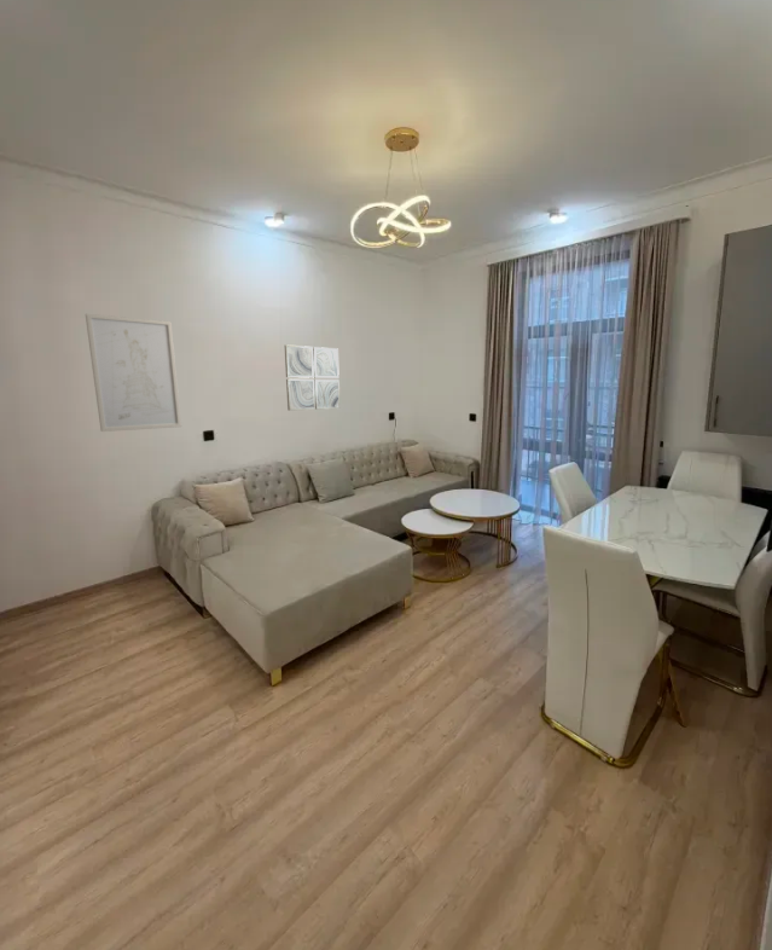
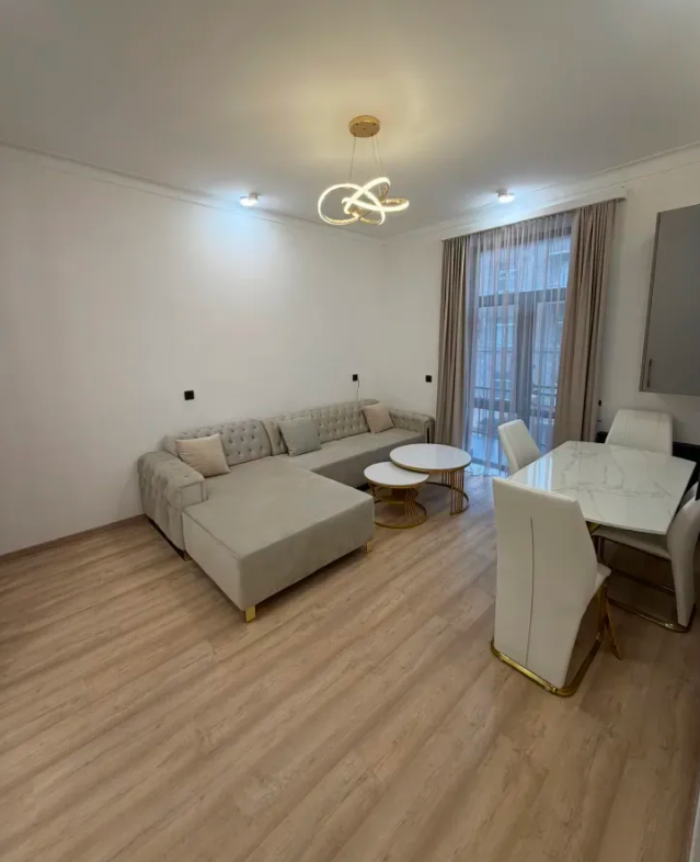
- wall art [85,313,182,433]
- wall art [284,343,341,412]
